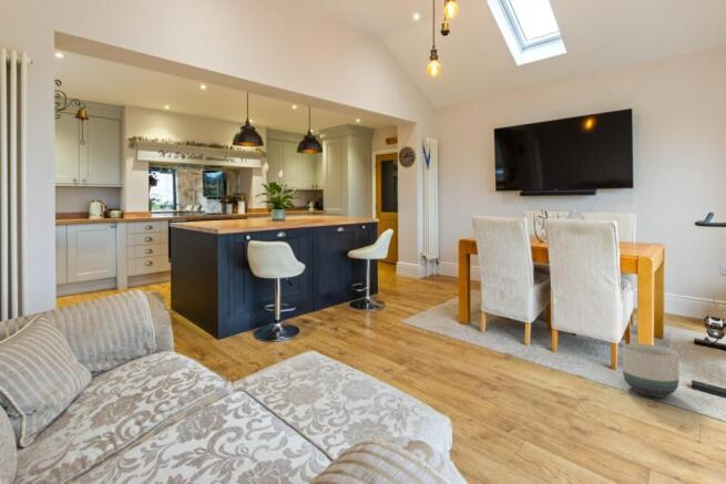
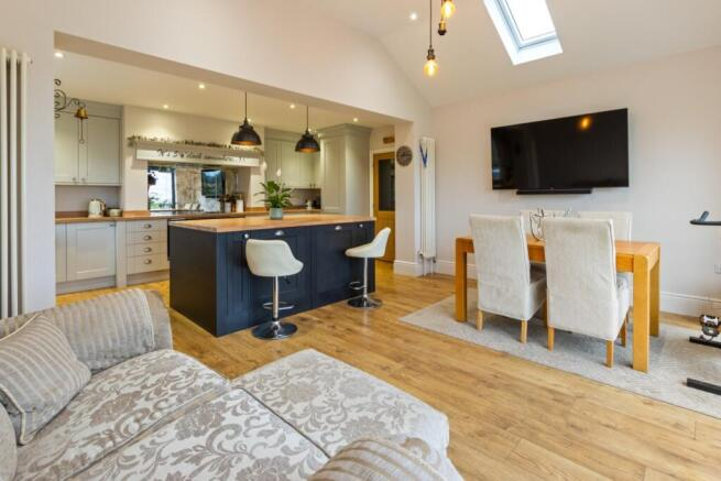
- planter [622,342,681,399]
